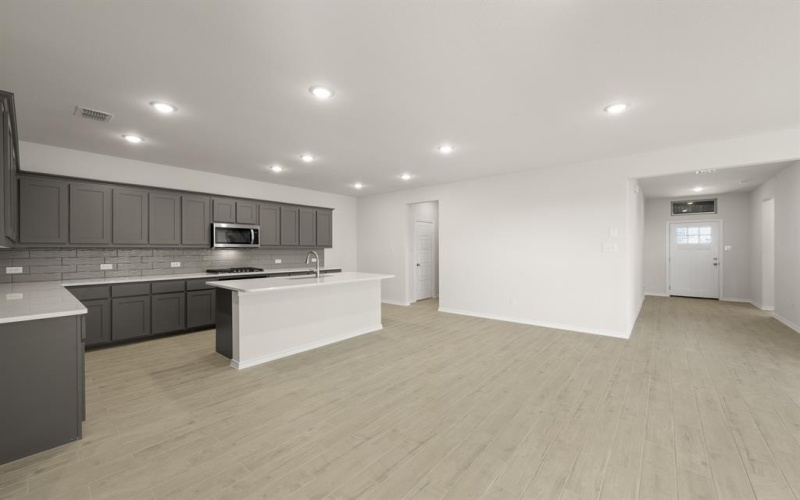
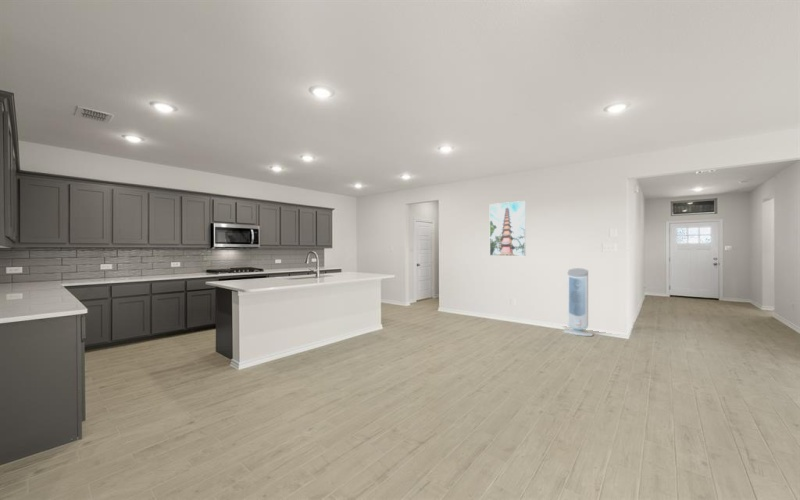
+ air purifier [562,267,594,337]
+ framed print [489,200,527,257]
